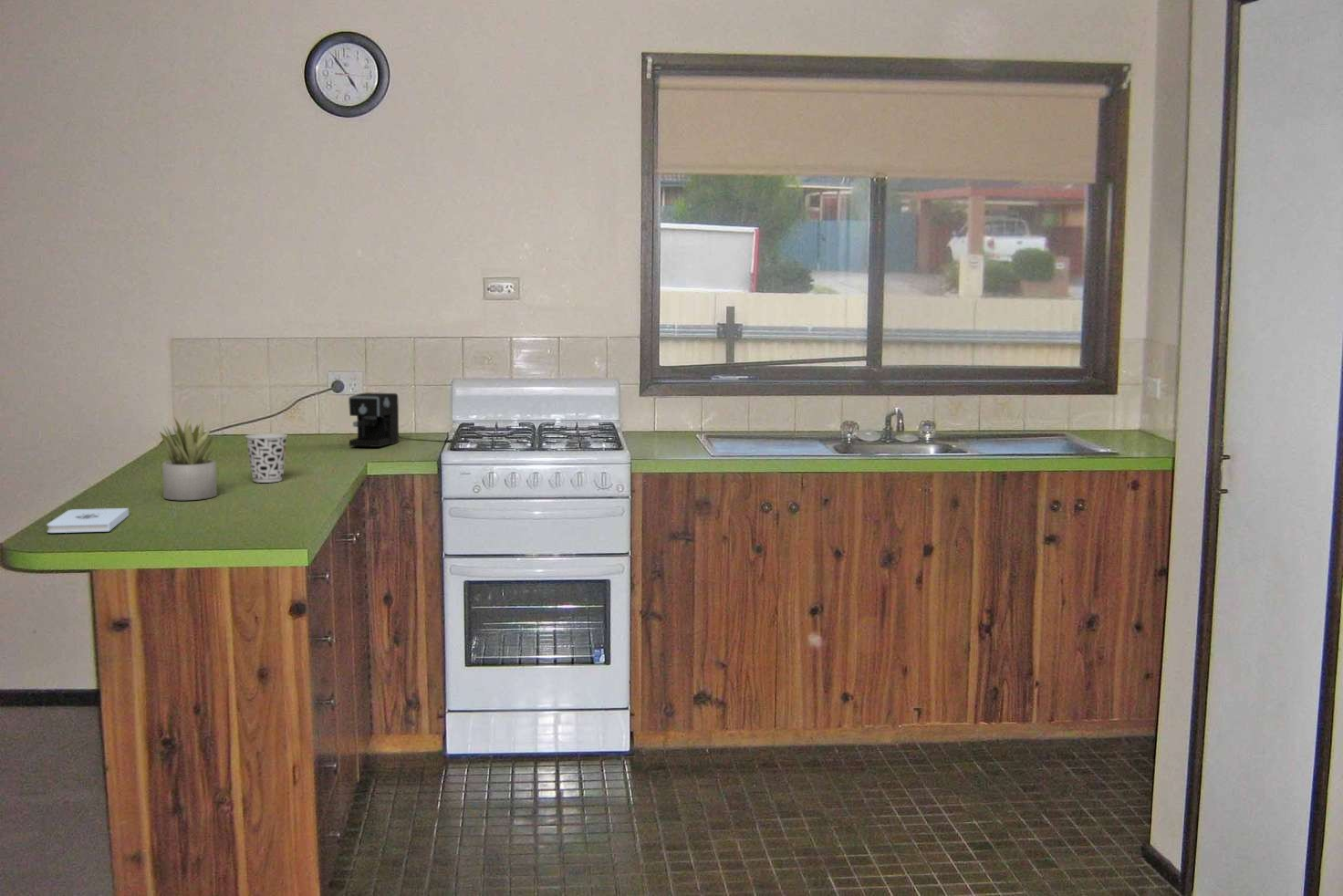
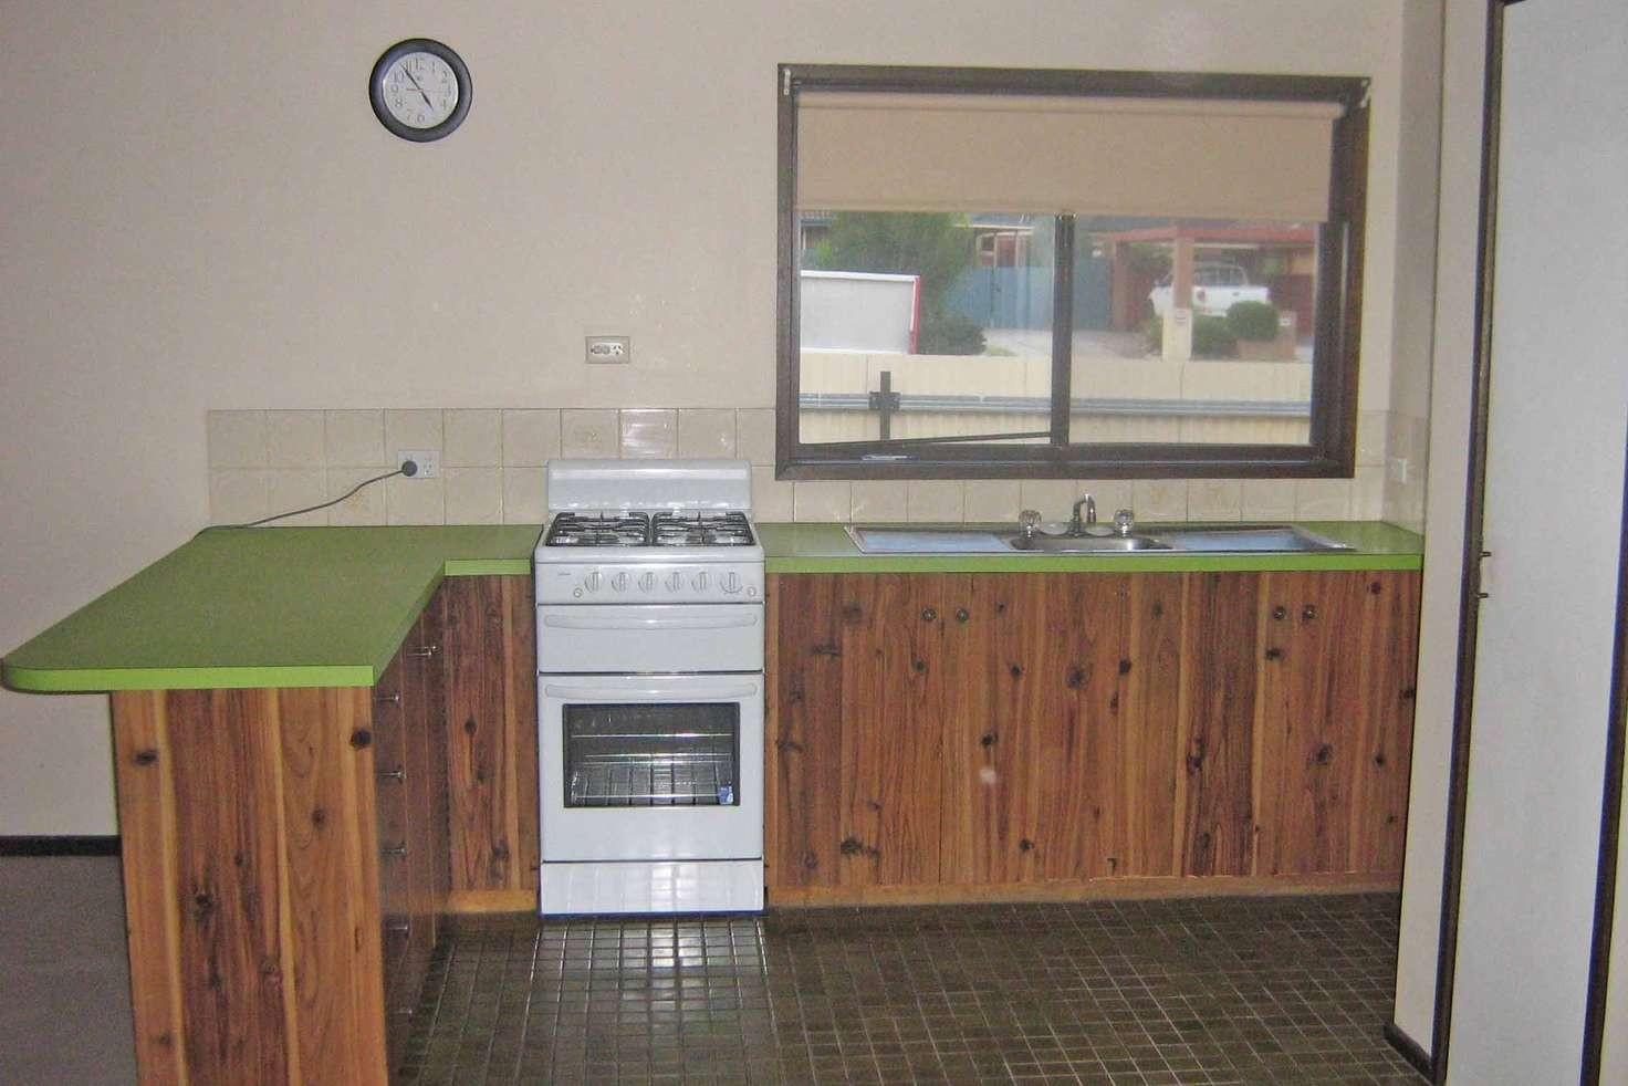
- cup [245,432,288,484]
- succulent plant [159,415,218,501]
- coffee maker [348,391,453,448]
- notepad [46,507,130,534]
